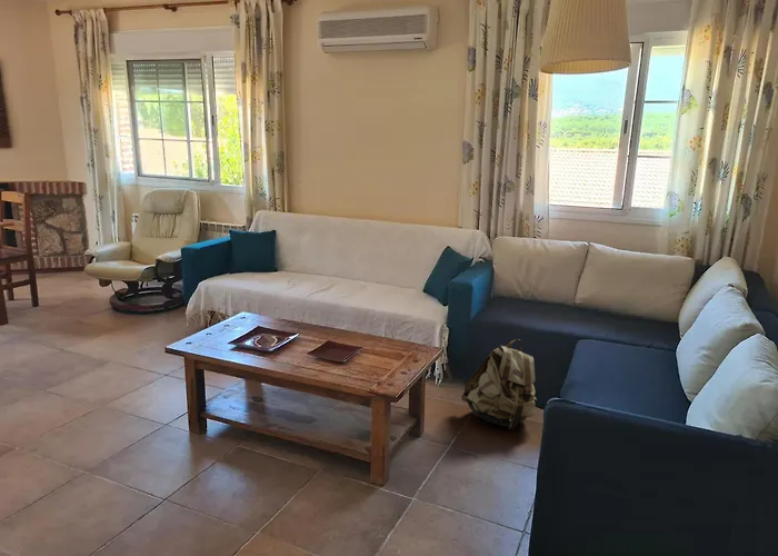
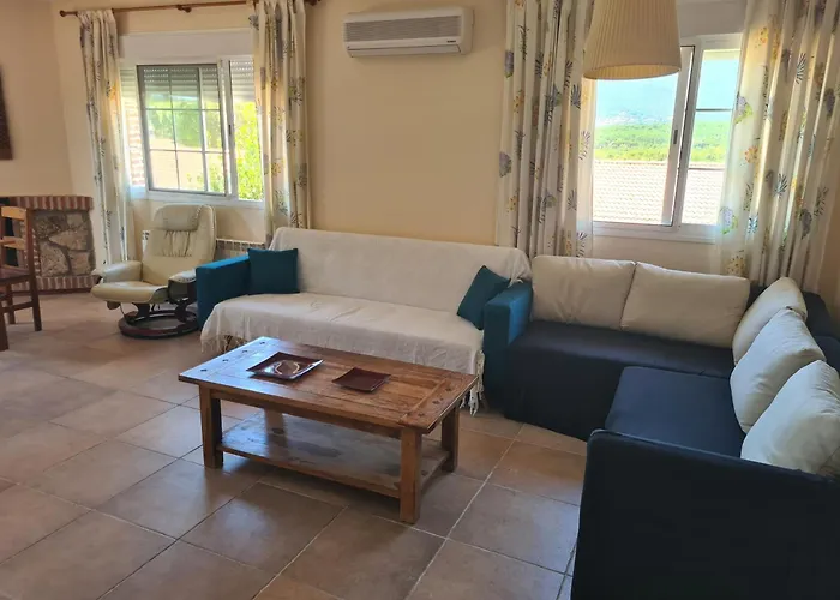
- backpack [460,338,538,430]
